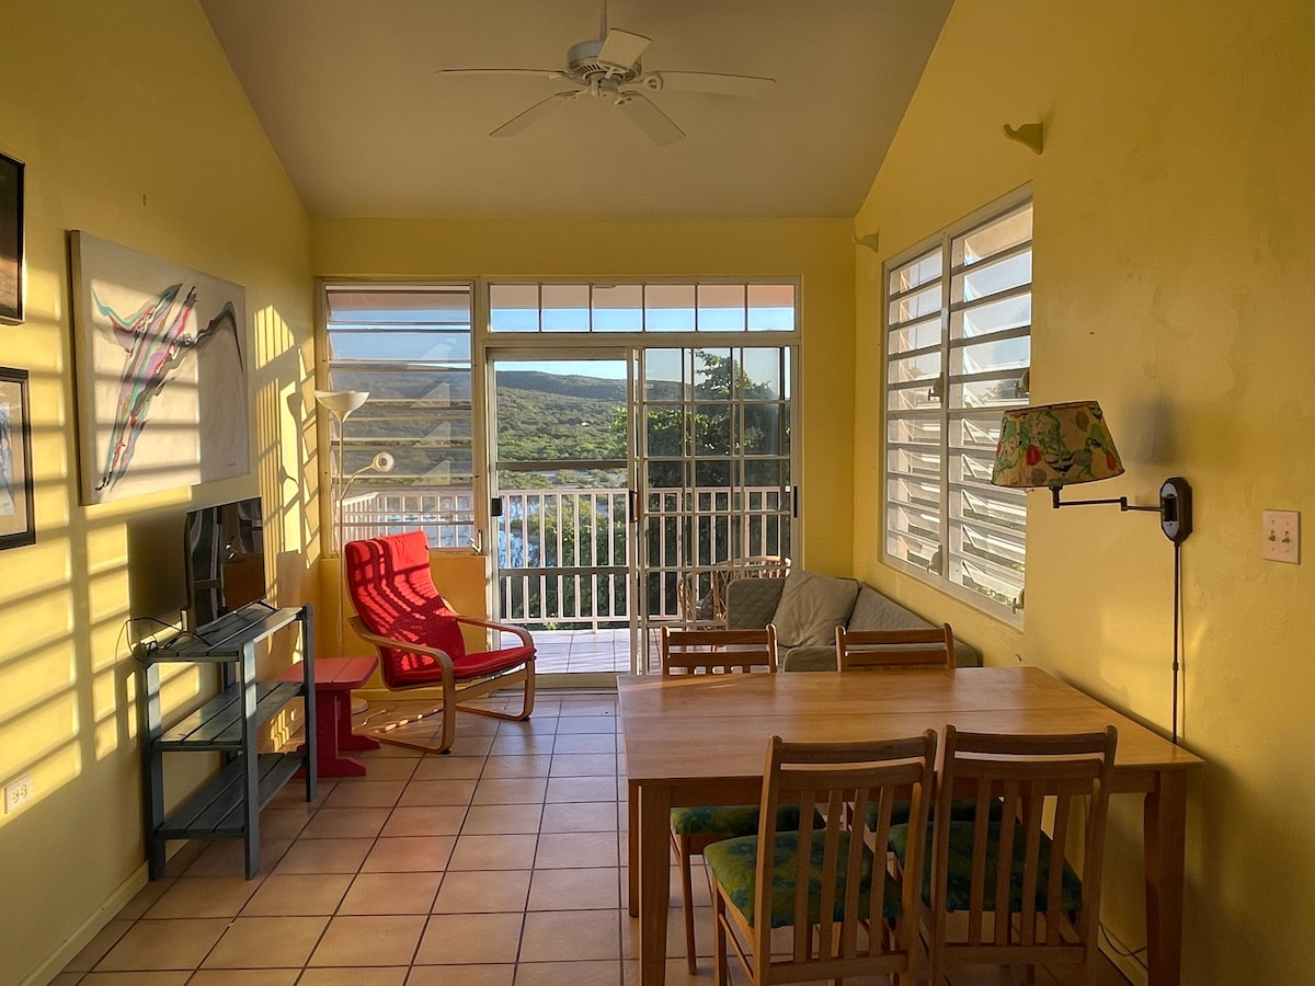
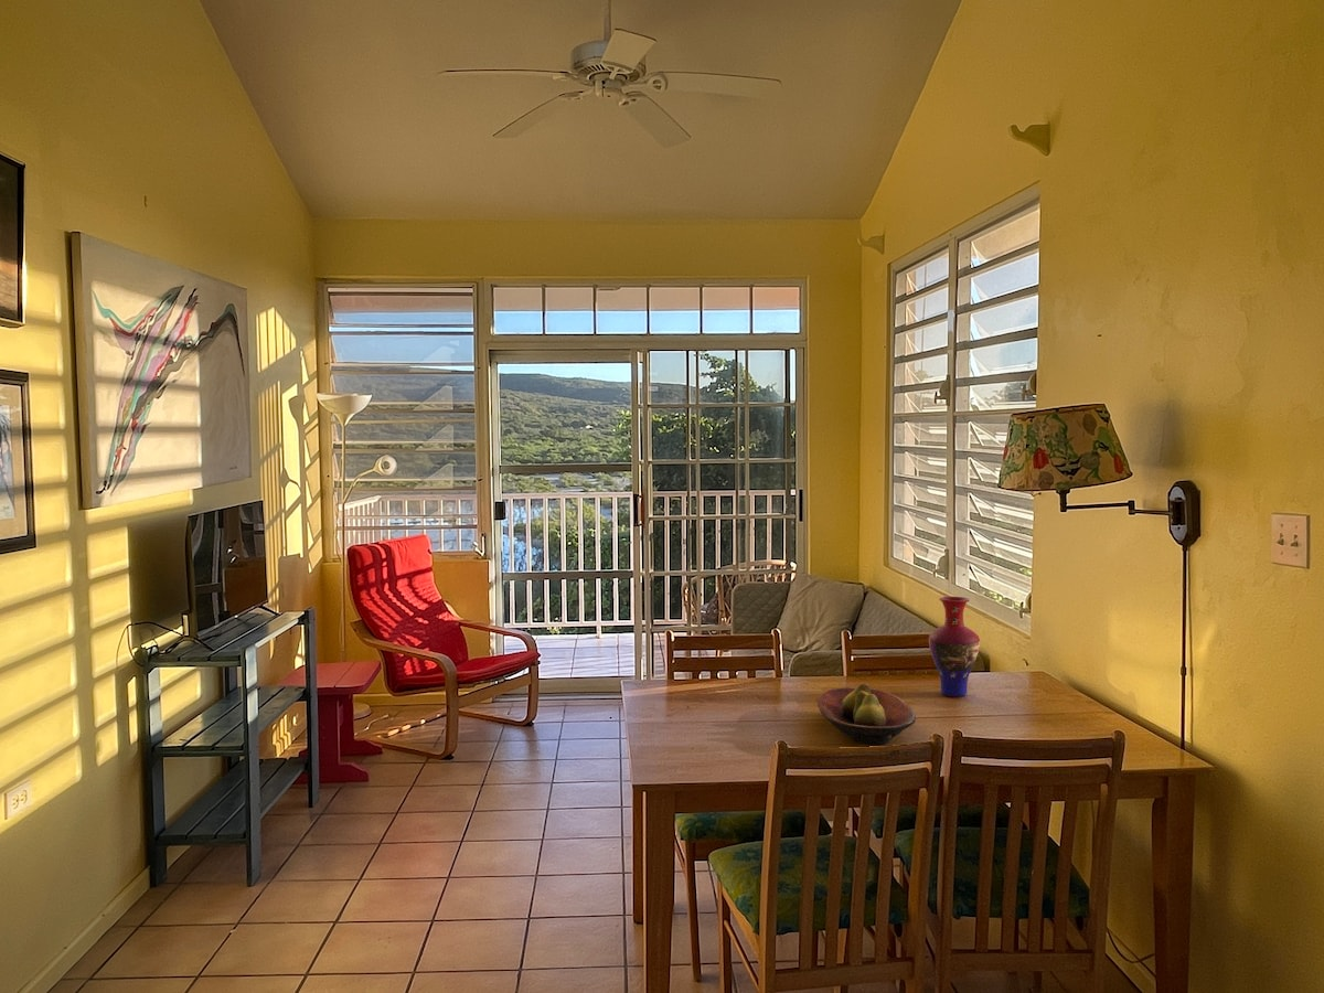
+ fruit bowl [816,682,917,746]
+ vase [928,596,981,697]
